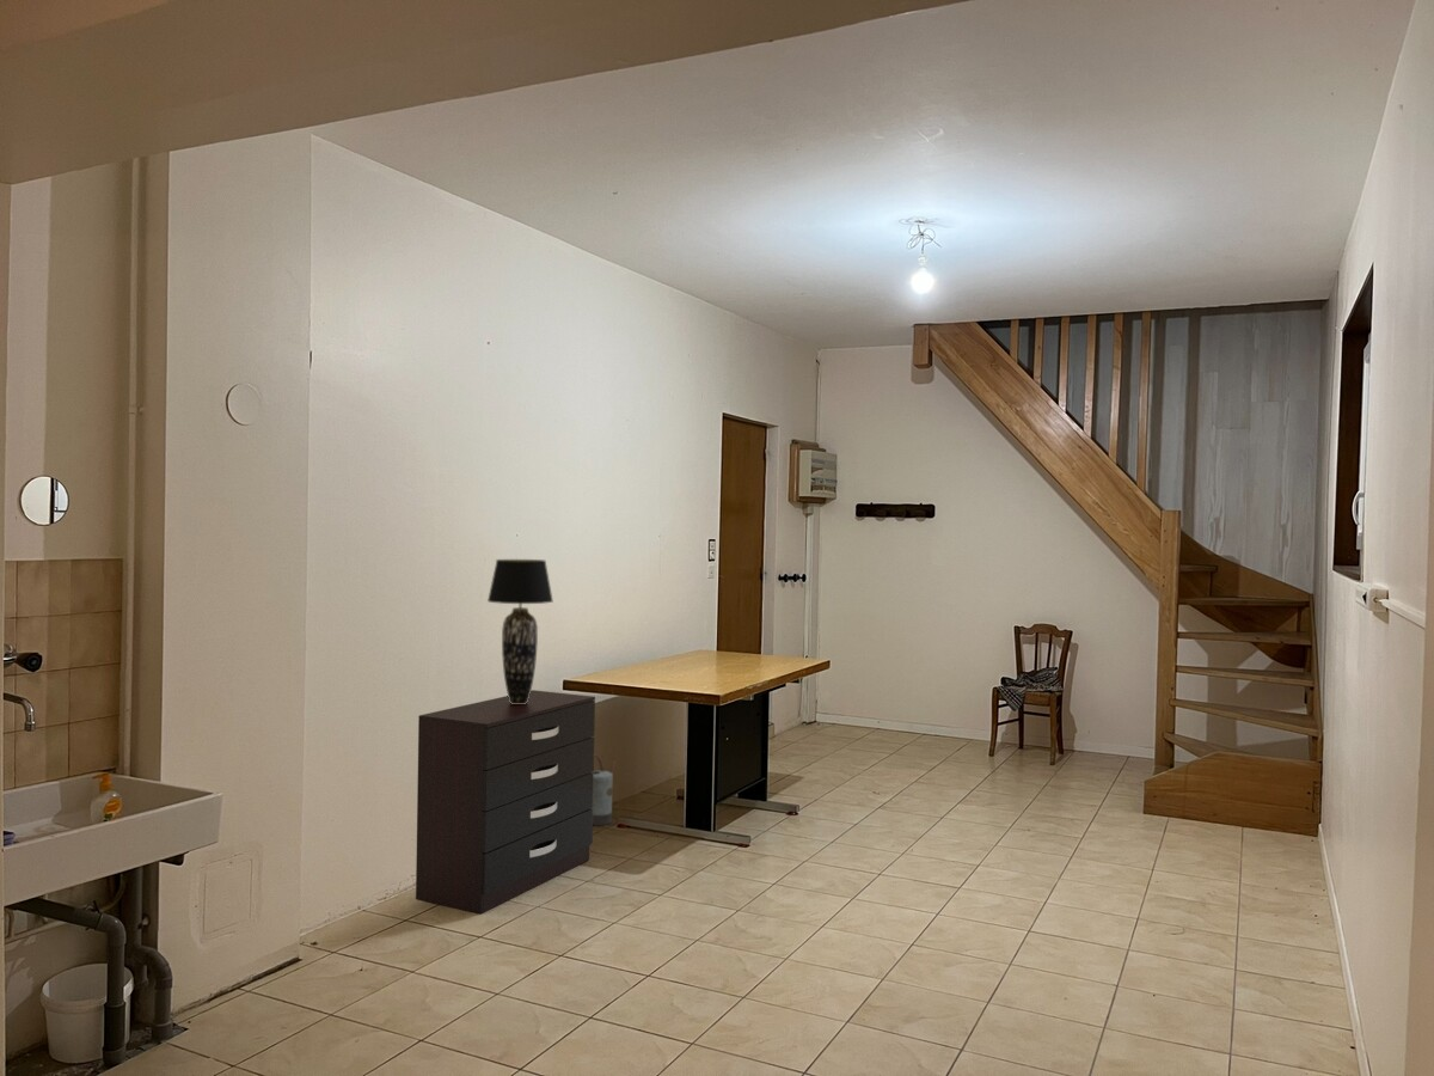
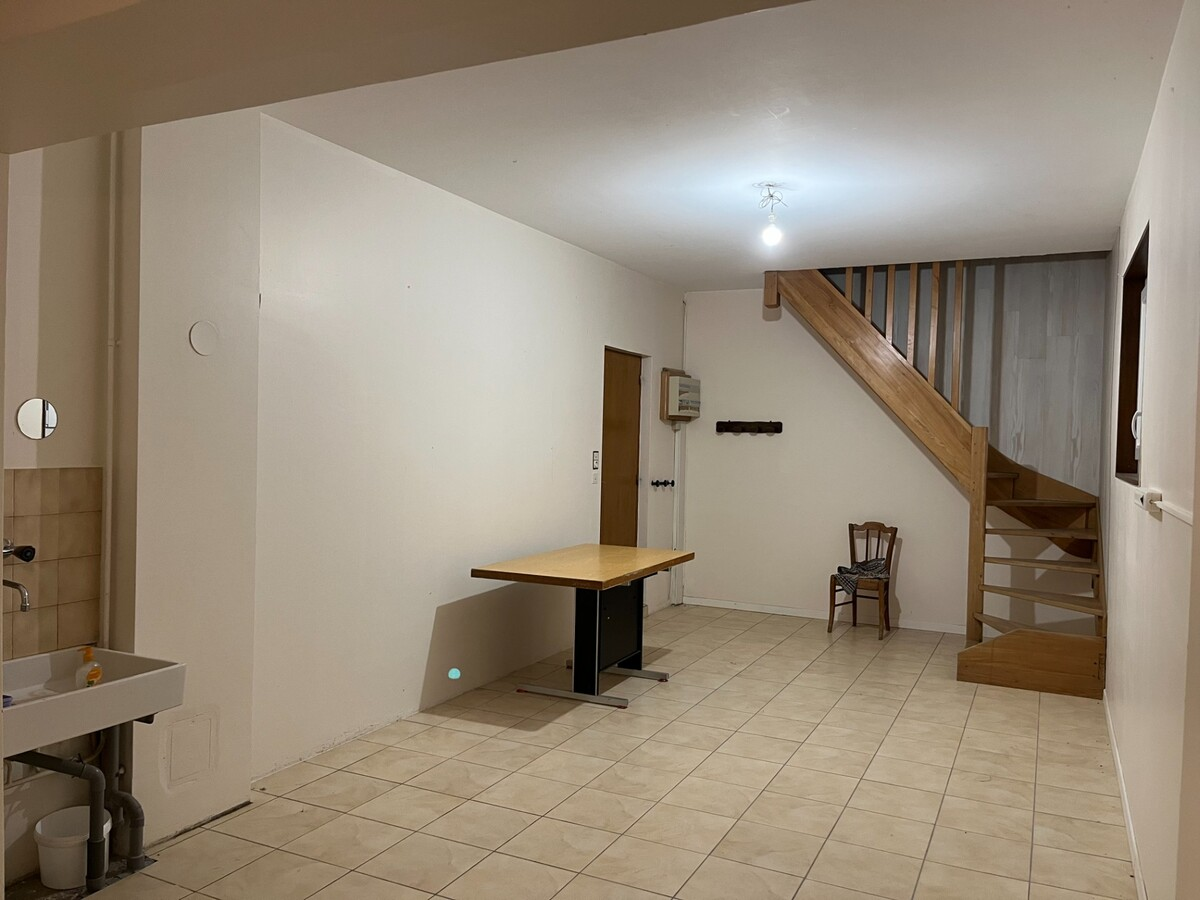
- dresser [415,689,596,915]
- watering can [593,752,618,827]
- table lamp [486,558,554,704]
